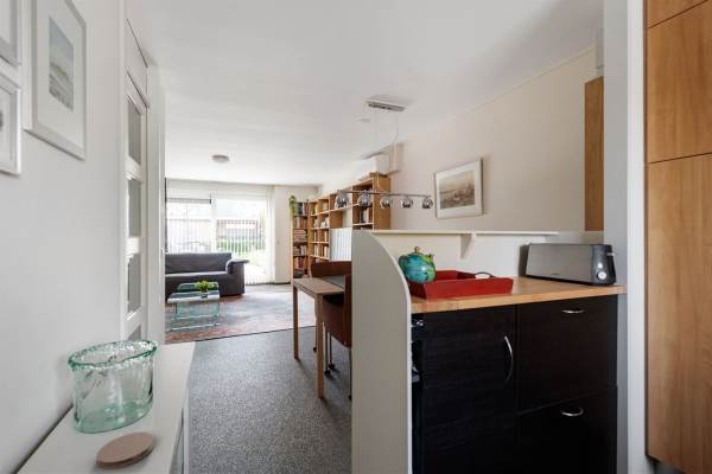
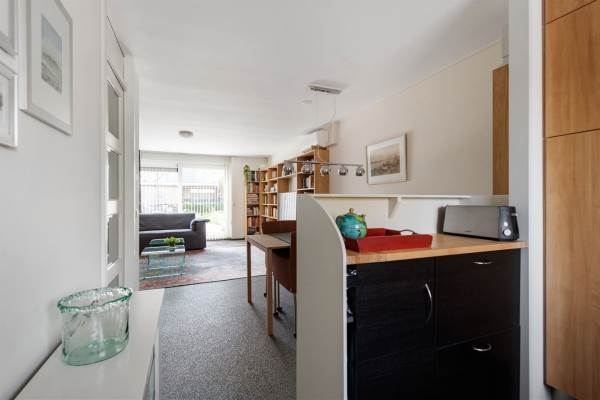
- coaster [95,431,154,470]
